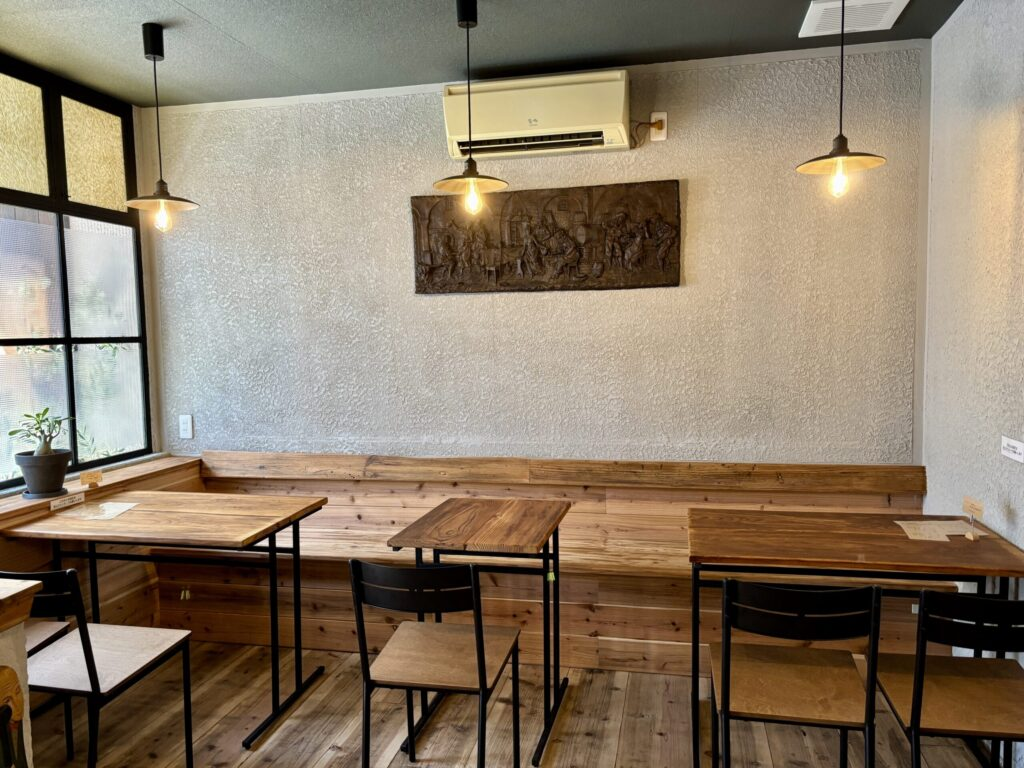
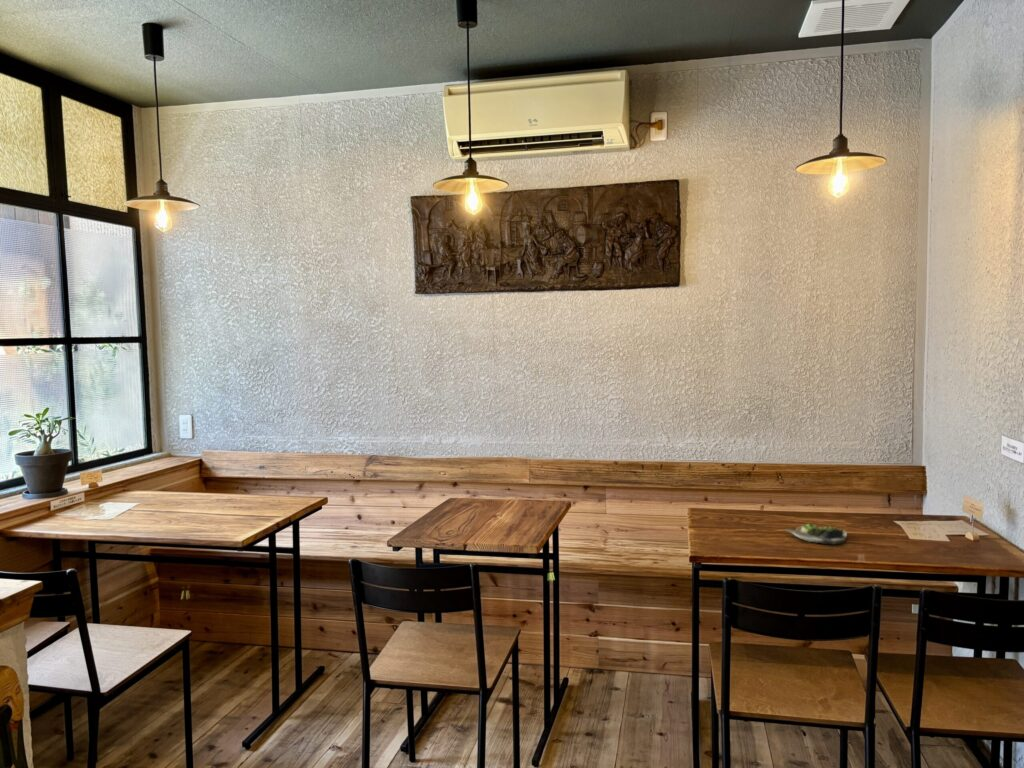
+ salad plate [785,523,848,546]
